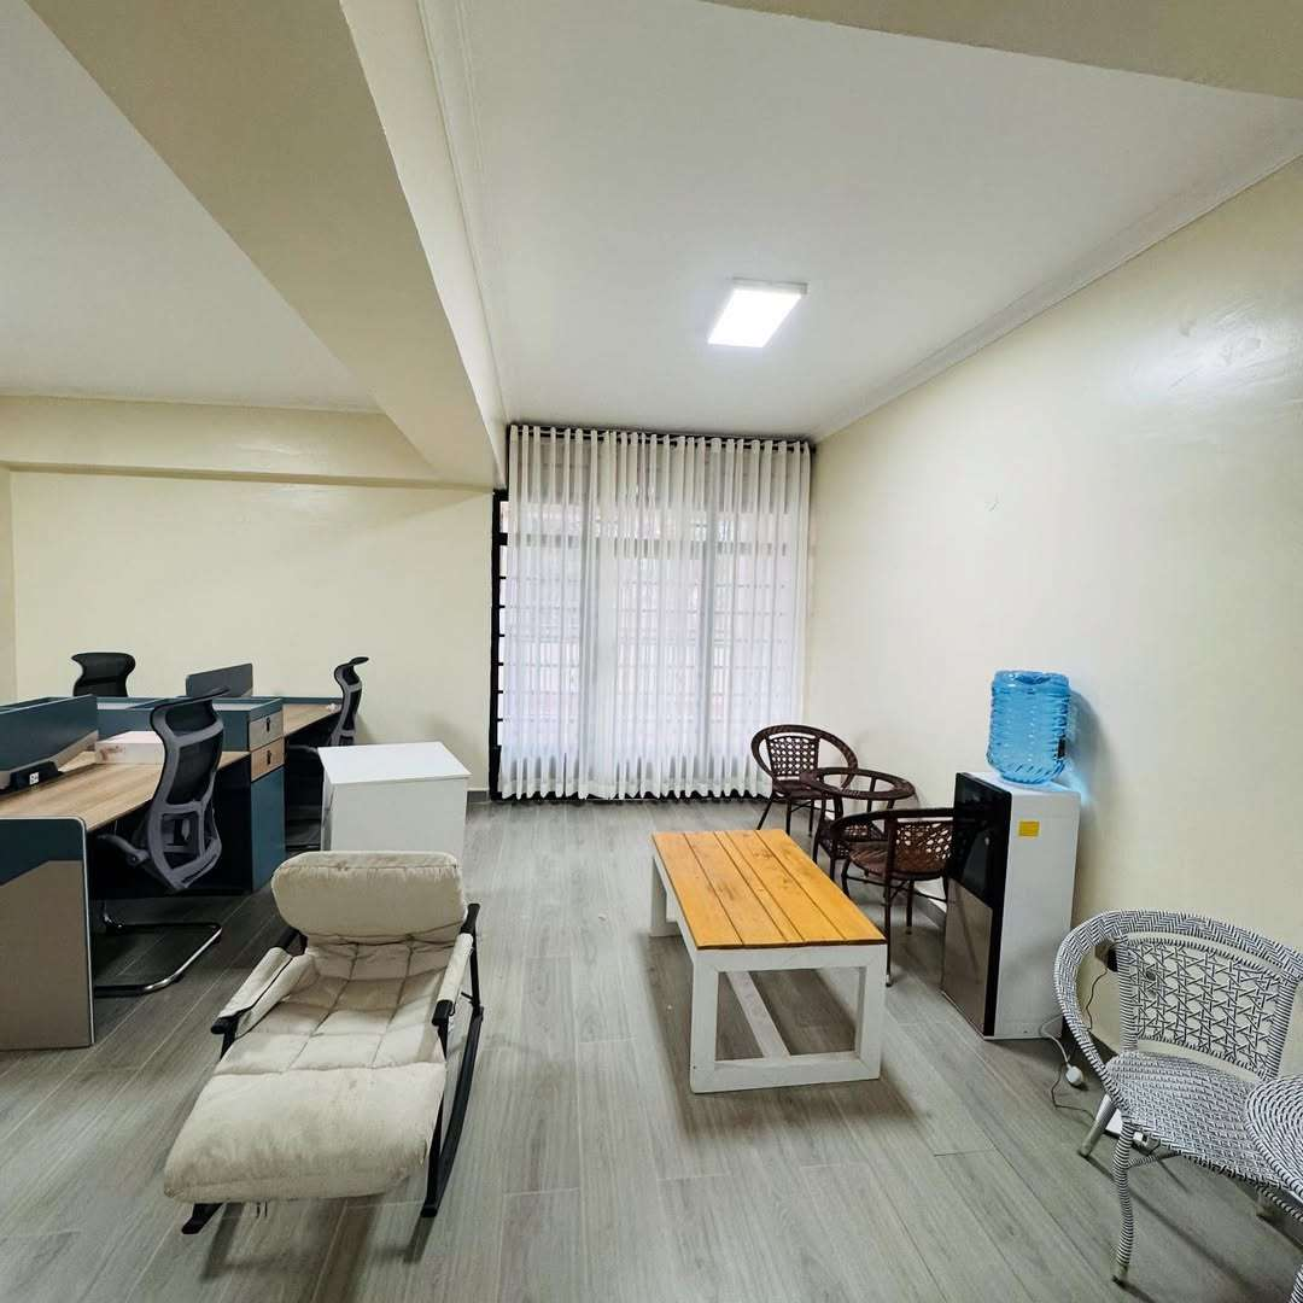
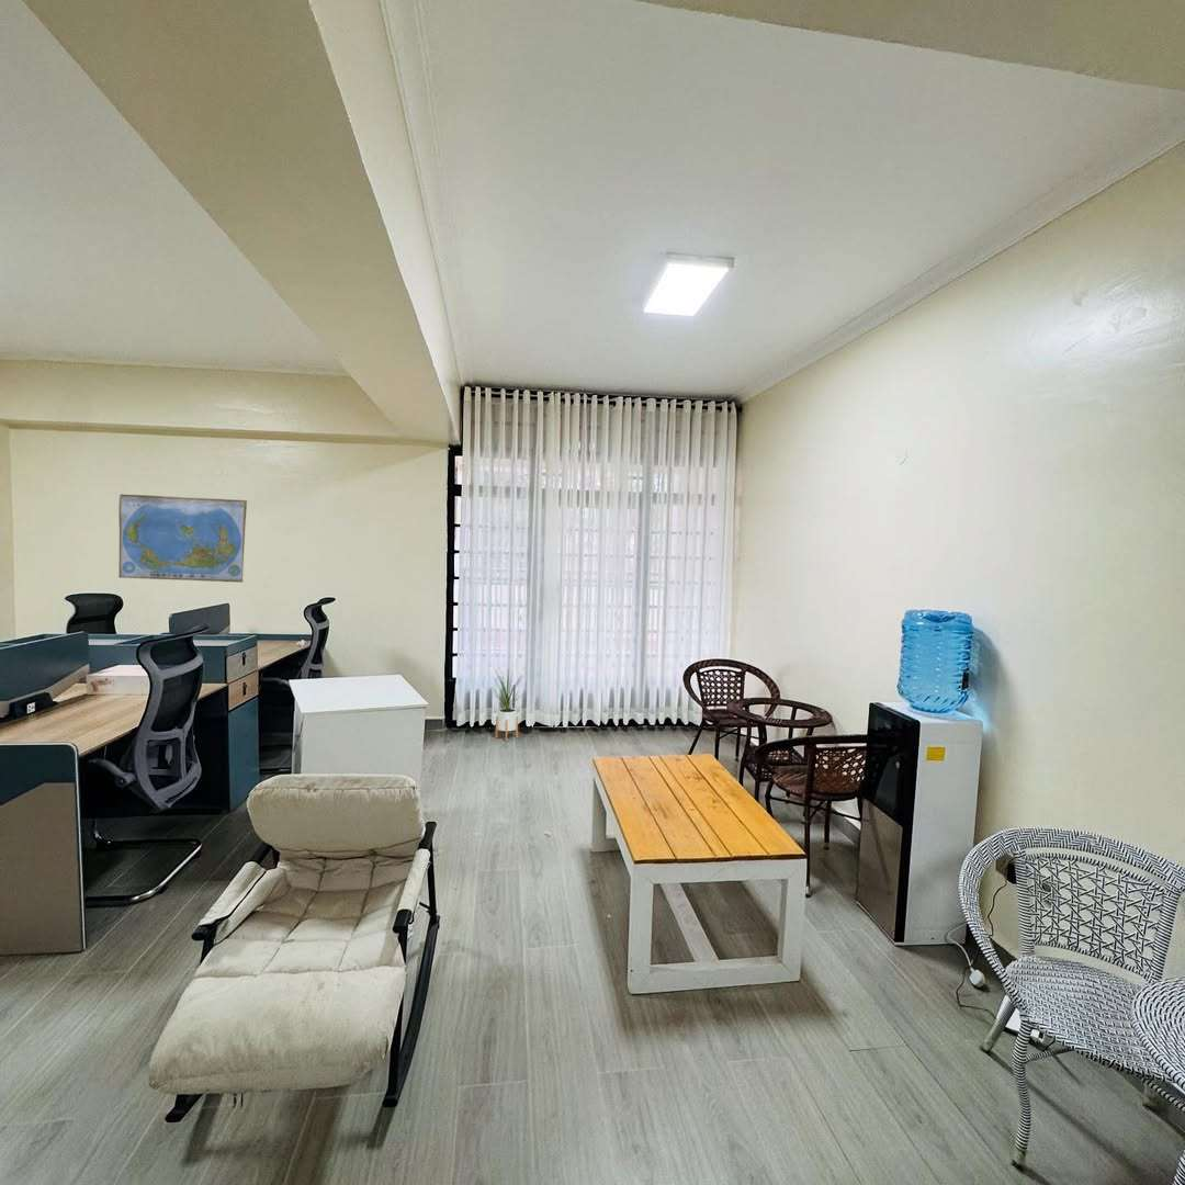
+ house plant [488,664,527,742]
+ world map [117,493,248,584]
